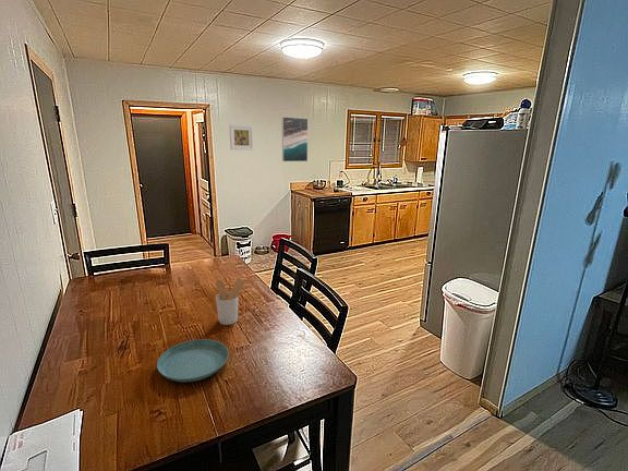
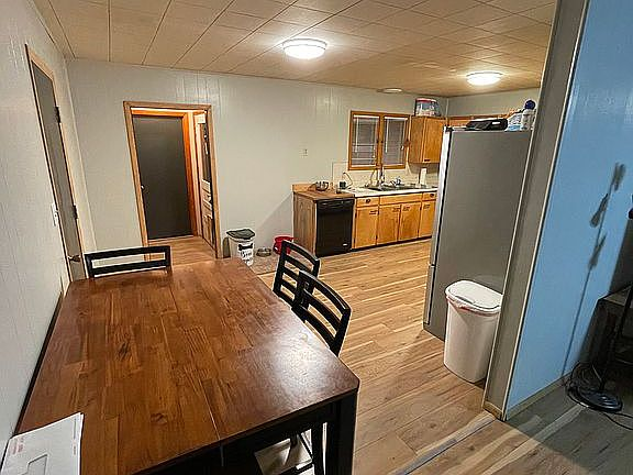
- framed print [229,124,254,152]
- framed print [281,116,309,162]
- saucer [156,338,230,383]
- utensil holder [215,277,246,326]
